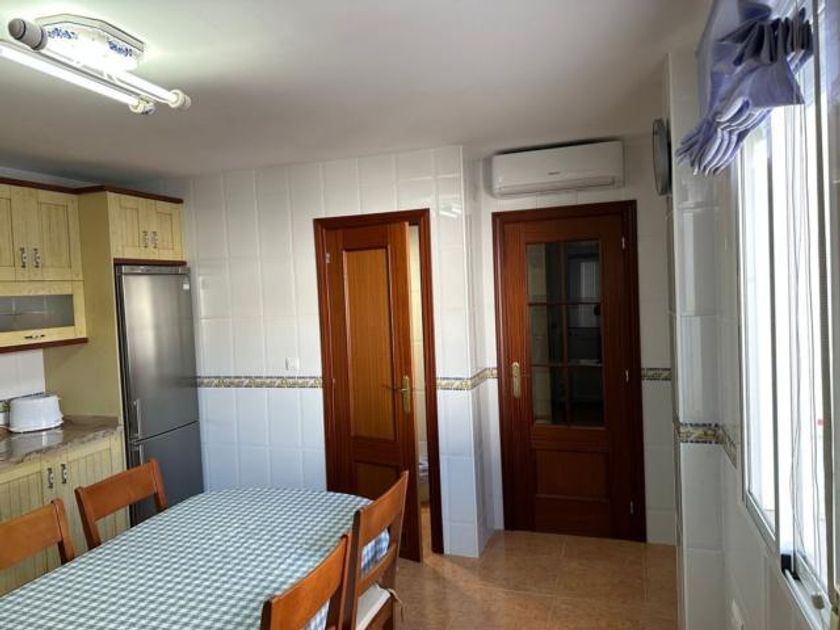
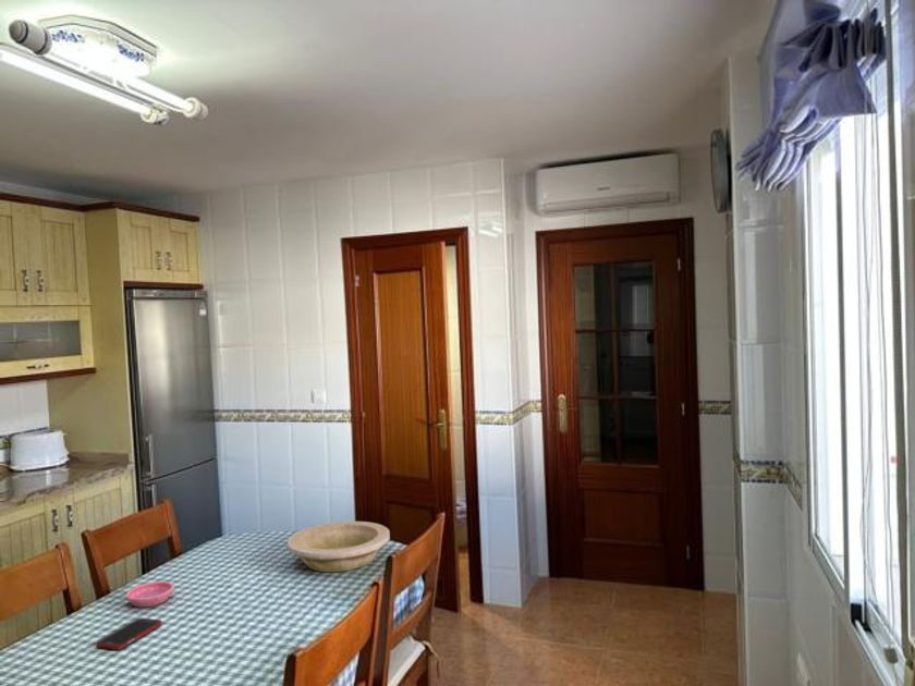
+ cell phone [95,617,163,650]
+ saucer [125,580,175,608]
+ bowl [286,520,391,573]
